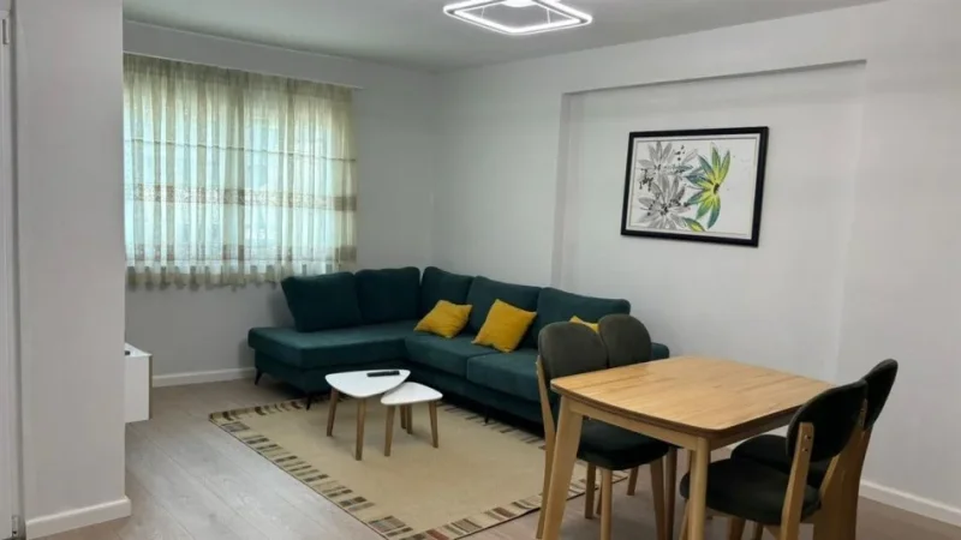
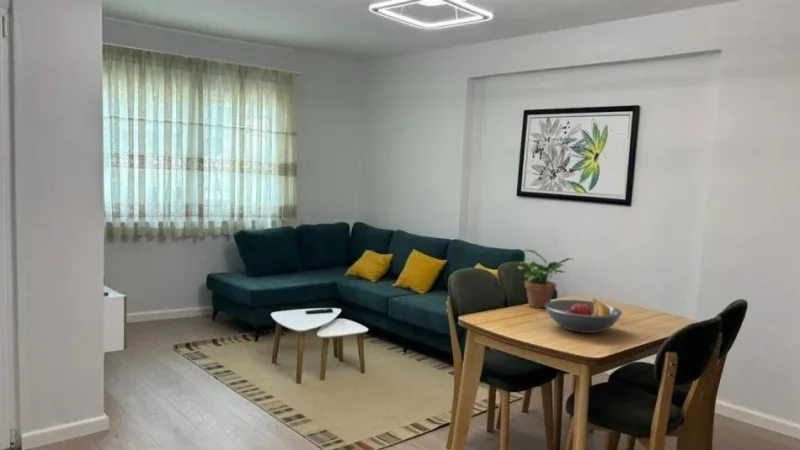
+ potted plant [517,249,574,309]
+ fruit bowl [545,297,623,334]
